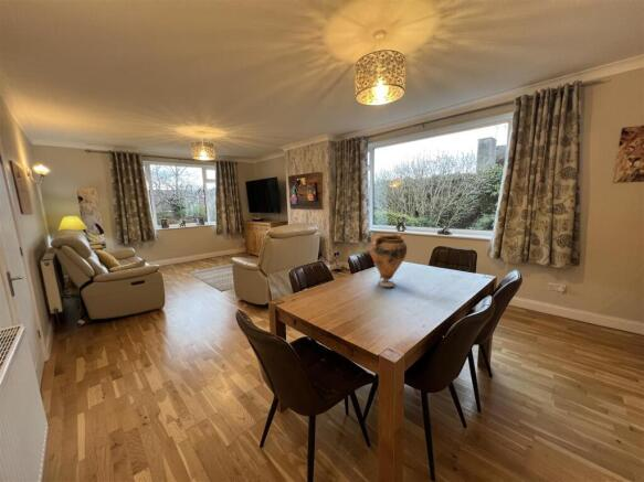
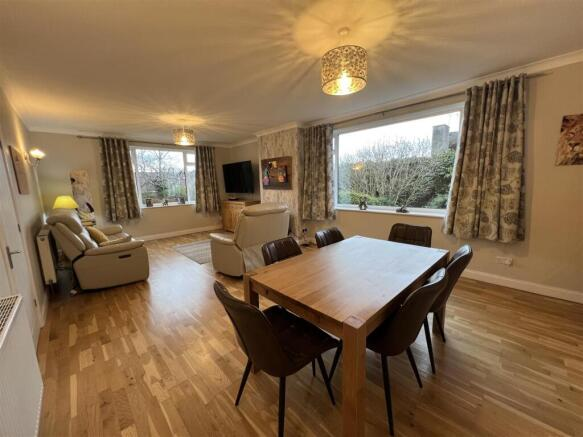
- vase [369,233,409,288]
